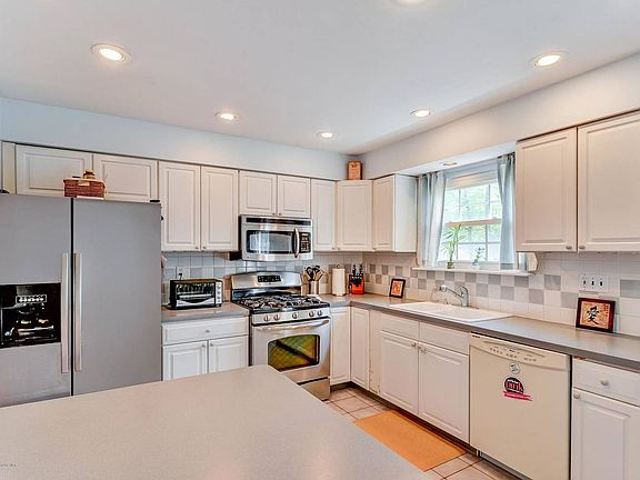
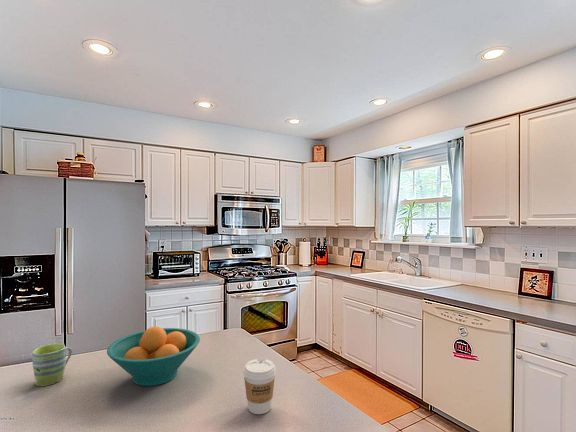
+ mug [31,343,73,387]
+ fruit bowl [106,325,201,387]
+ coffee cup [242,358,277,415]
